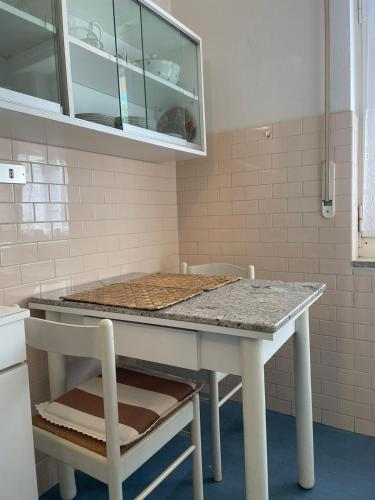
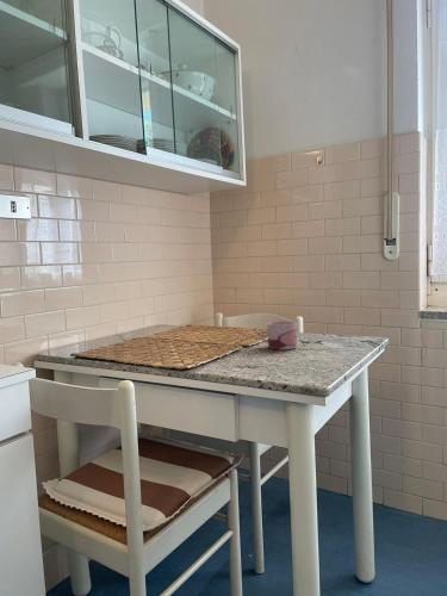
+ mug [257,319,298,350]
